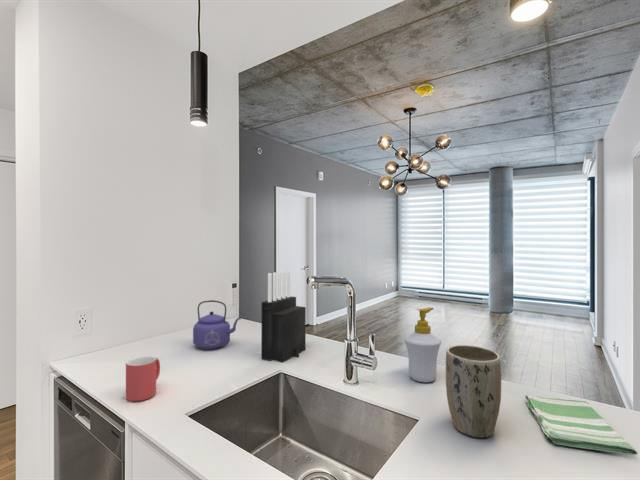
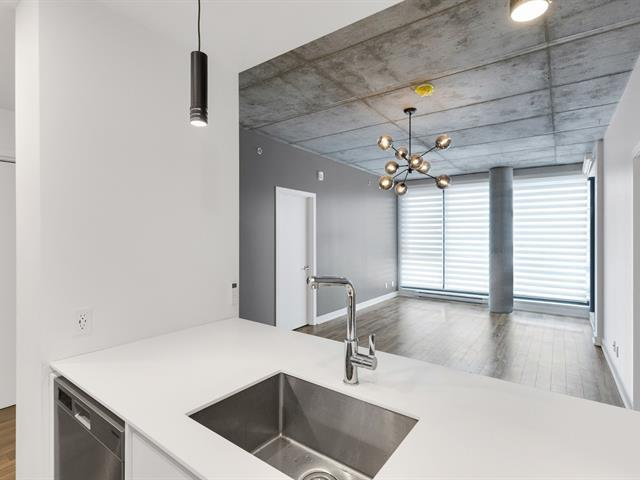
- dish towel [523,394,639,456]
- knife block [260,270,307,364]
- soap bottle [403,307,442,383]
- kettle [192,299,242,350]
- plant pot [445,344,502,439]
- mug [125,355,161,402]
